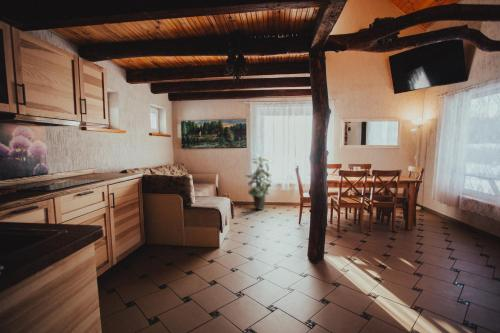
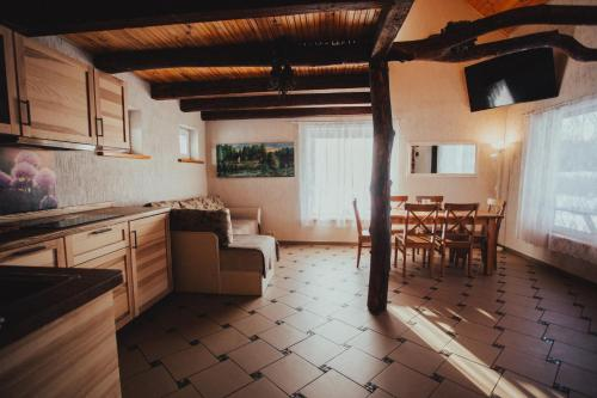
- indoor plant [245,154,274,211]
